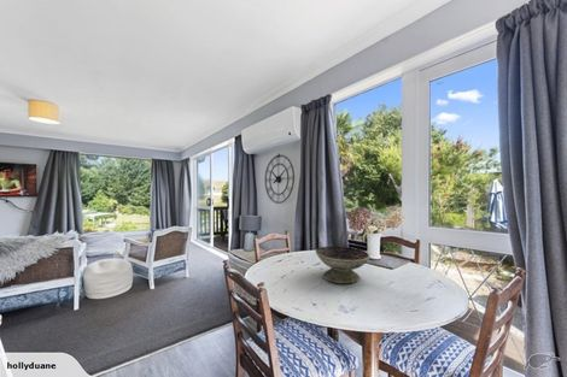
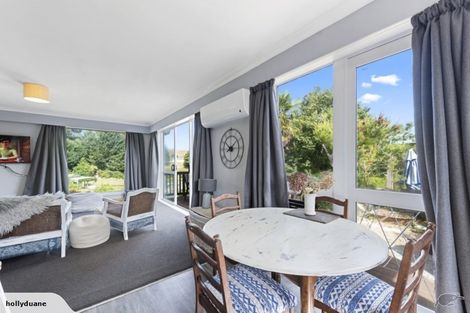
- decorative bowl [315,246,370,284]
